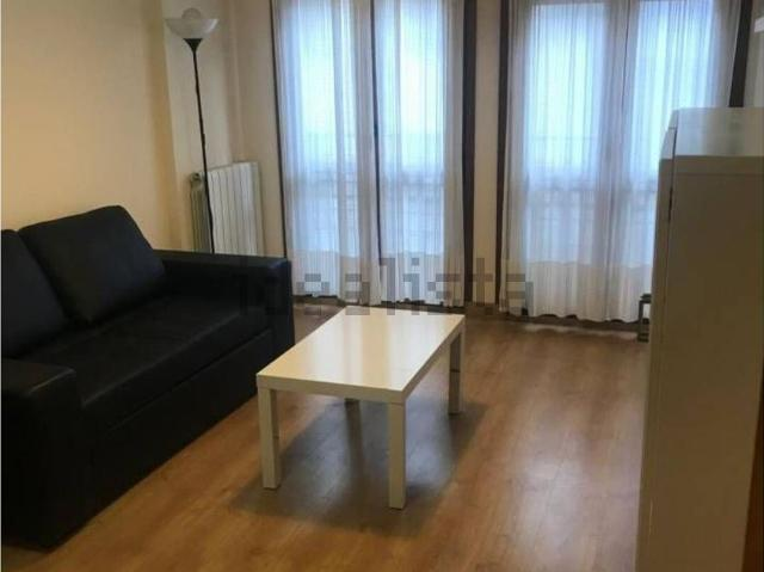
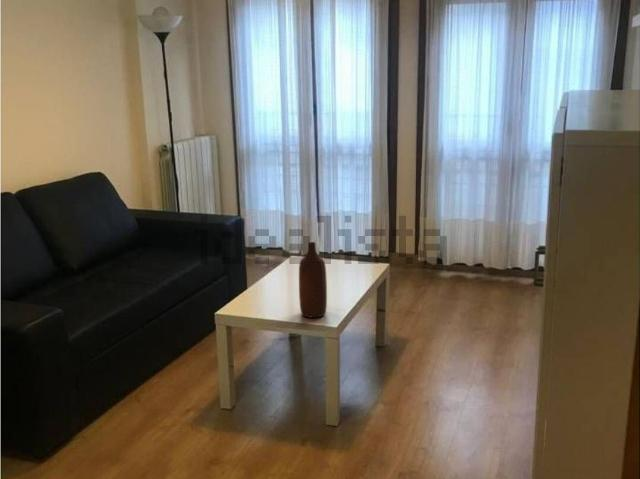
+ bottle [298,241,328,319]
